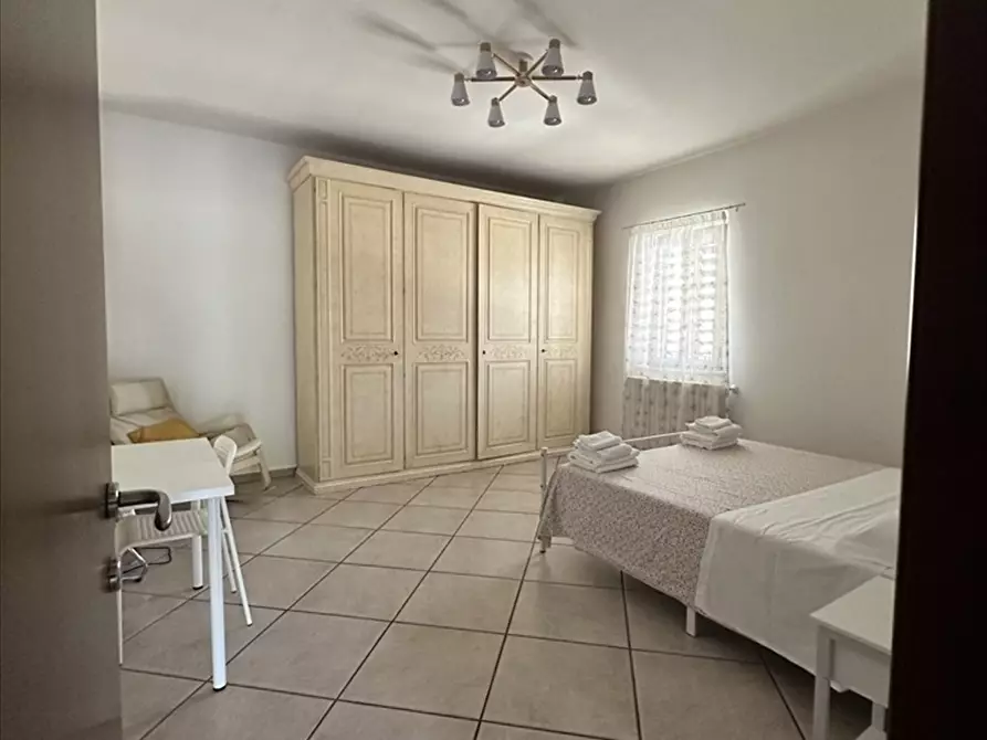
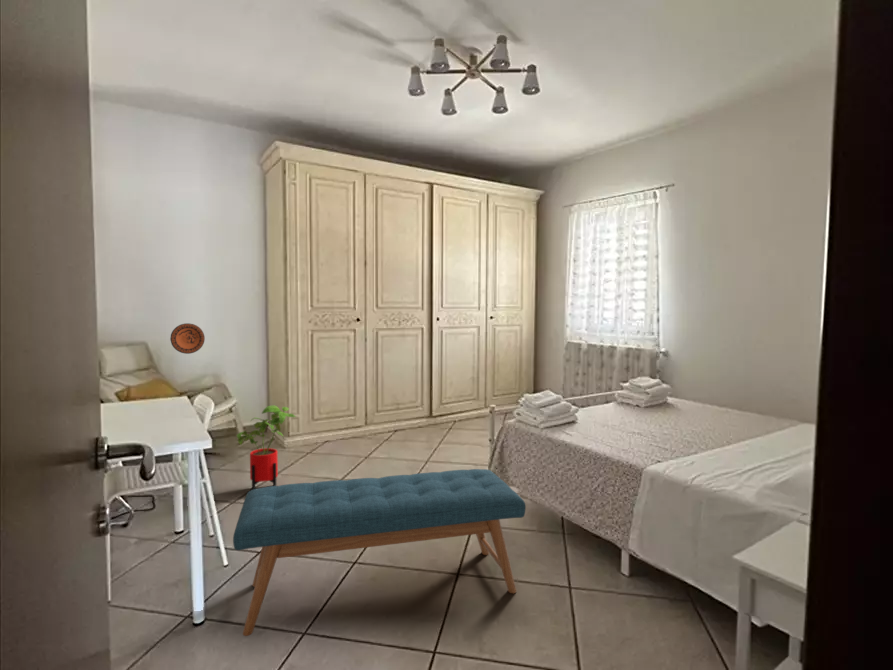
+ house plant [236,404,297,490]
+ decorative plate [169,322,206,355]
+ bench [232,468,527,637]
